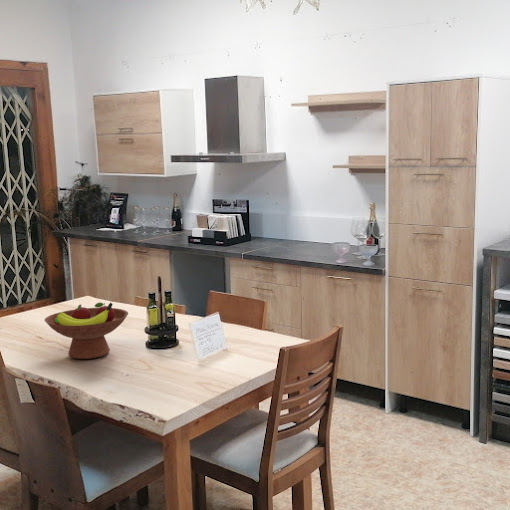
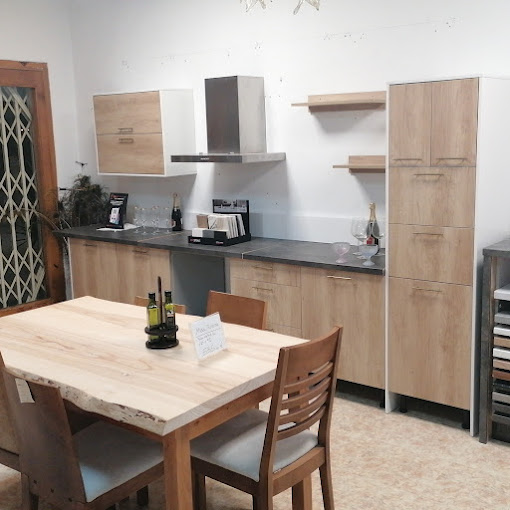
- fruit bowl [44,301,129,360]
